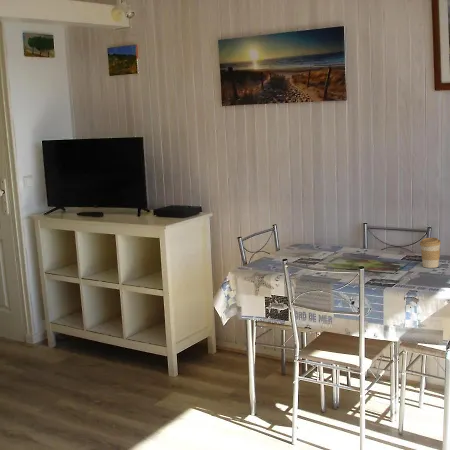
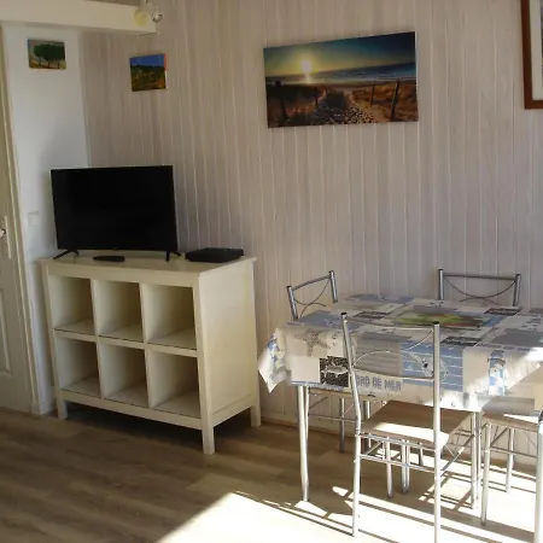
- coffee cup [419,237,442,269]
